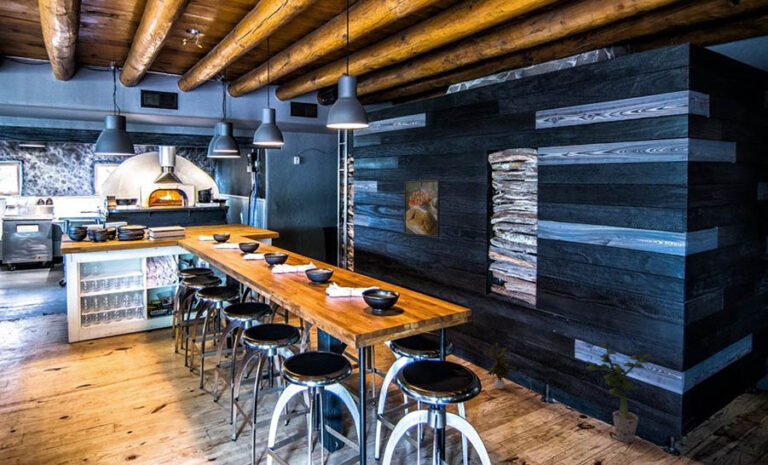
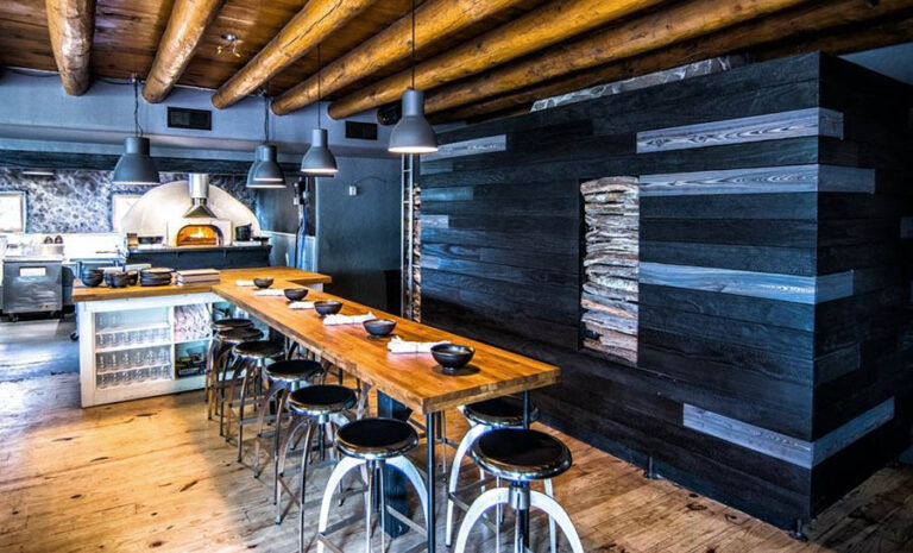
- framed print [403,179,441,238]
- potted plant [483,342,517,390]
- potted plant [581,343,654,443]
